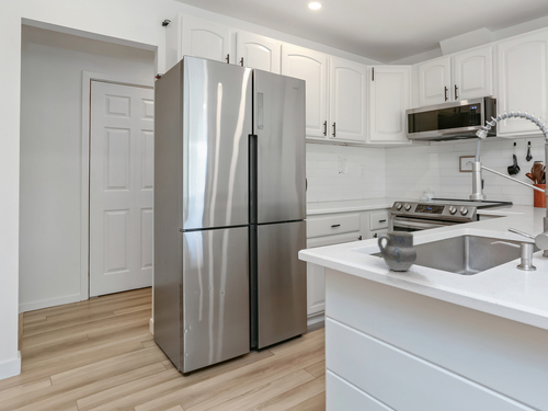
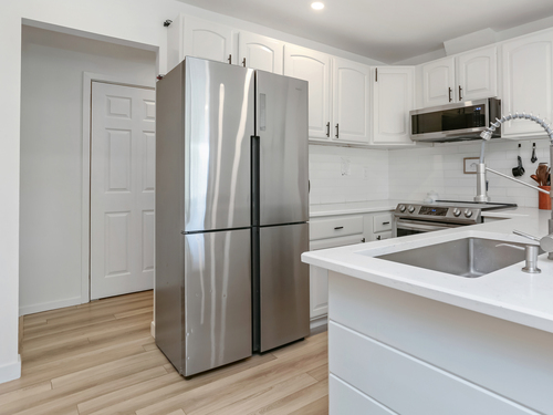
- cup [377,230,418,272]
